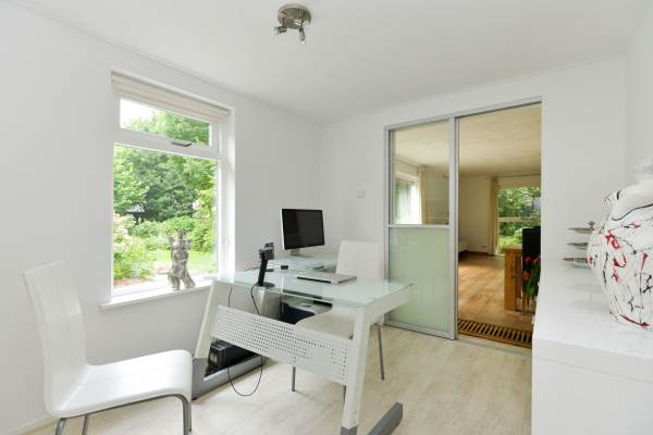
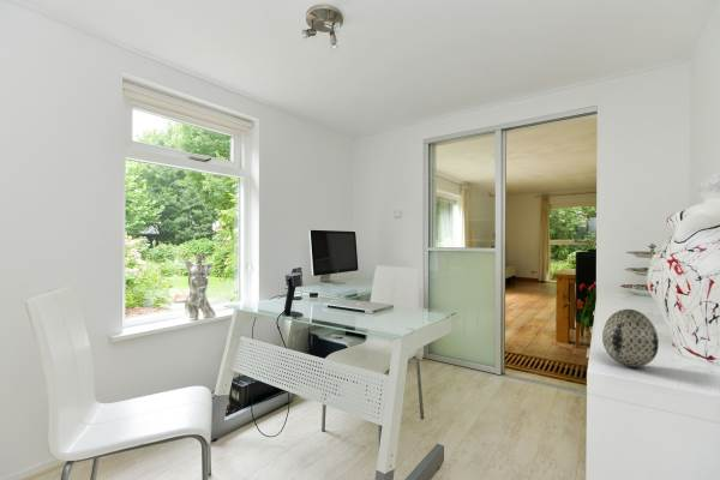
+ decorative egg [601,308,660,368]
